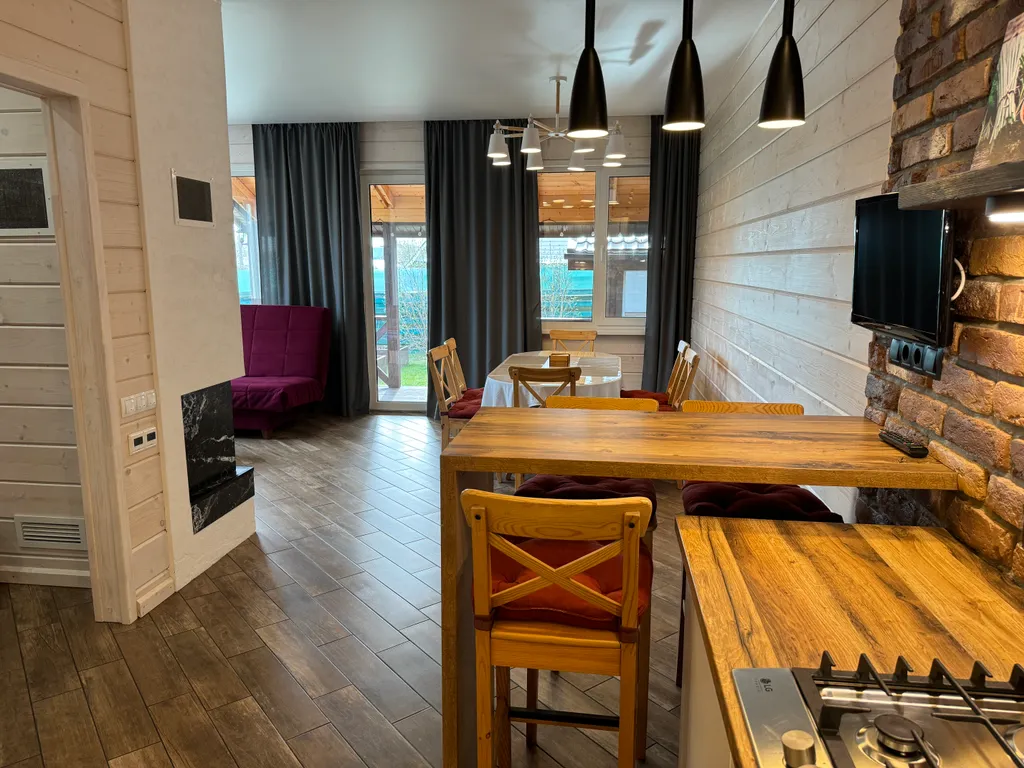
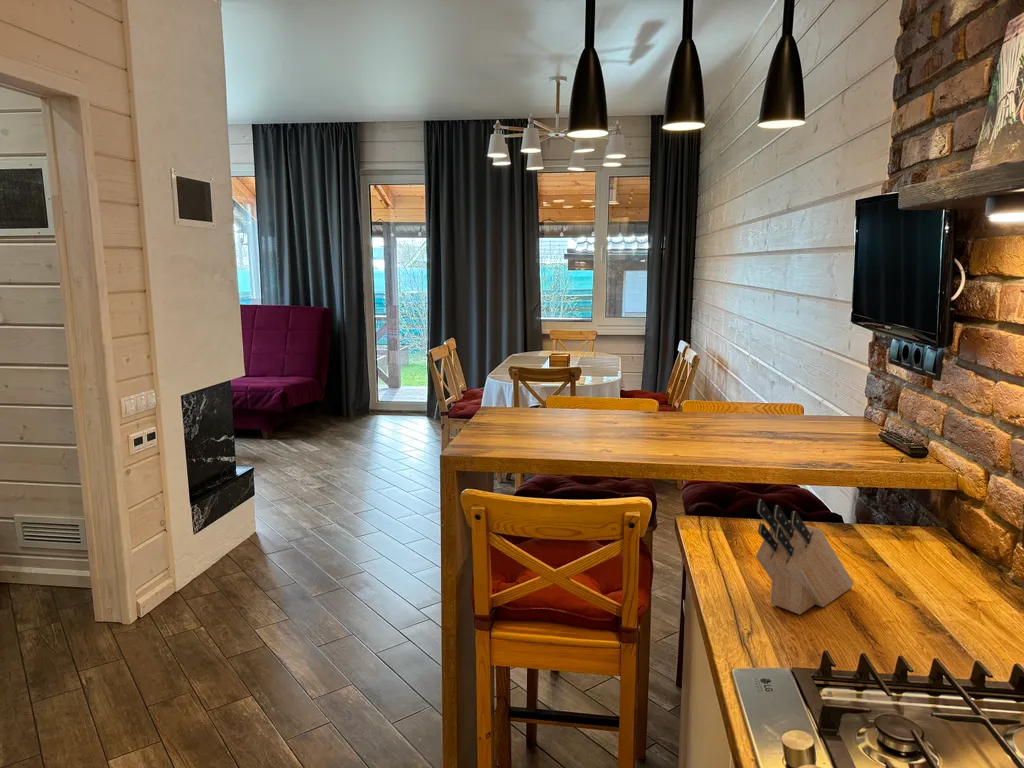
+ knife block [754,498,855,616]
